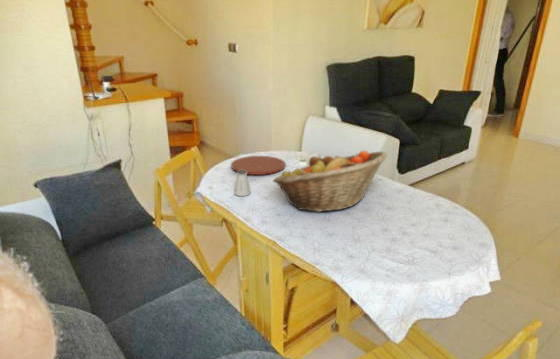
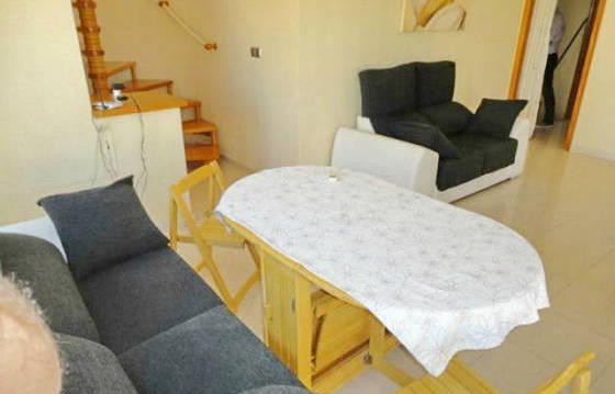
- plate [230,155,287,176]
- fruit basket [272,150,388,213]
- saltshaker [233,170,252,197]
